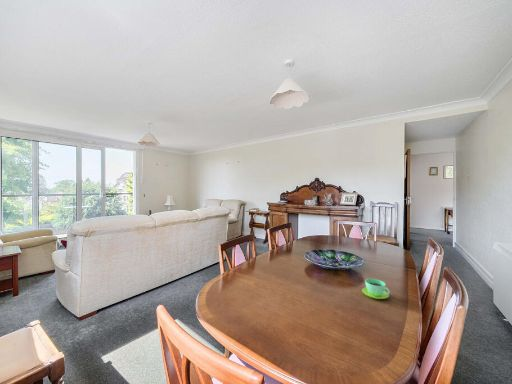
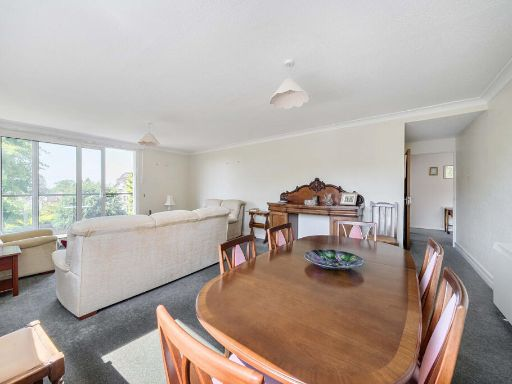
- cup [361,278,391,300]
